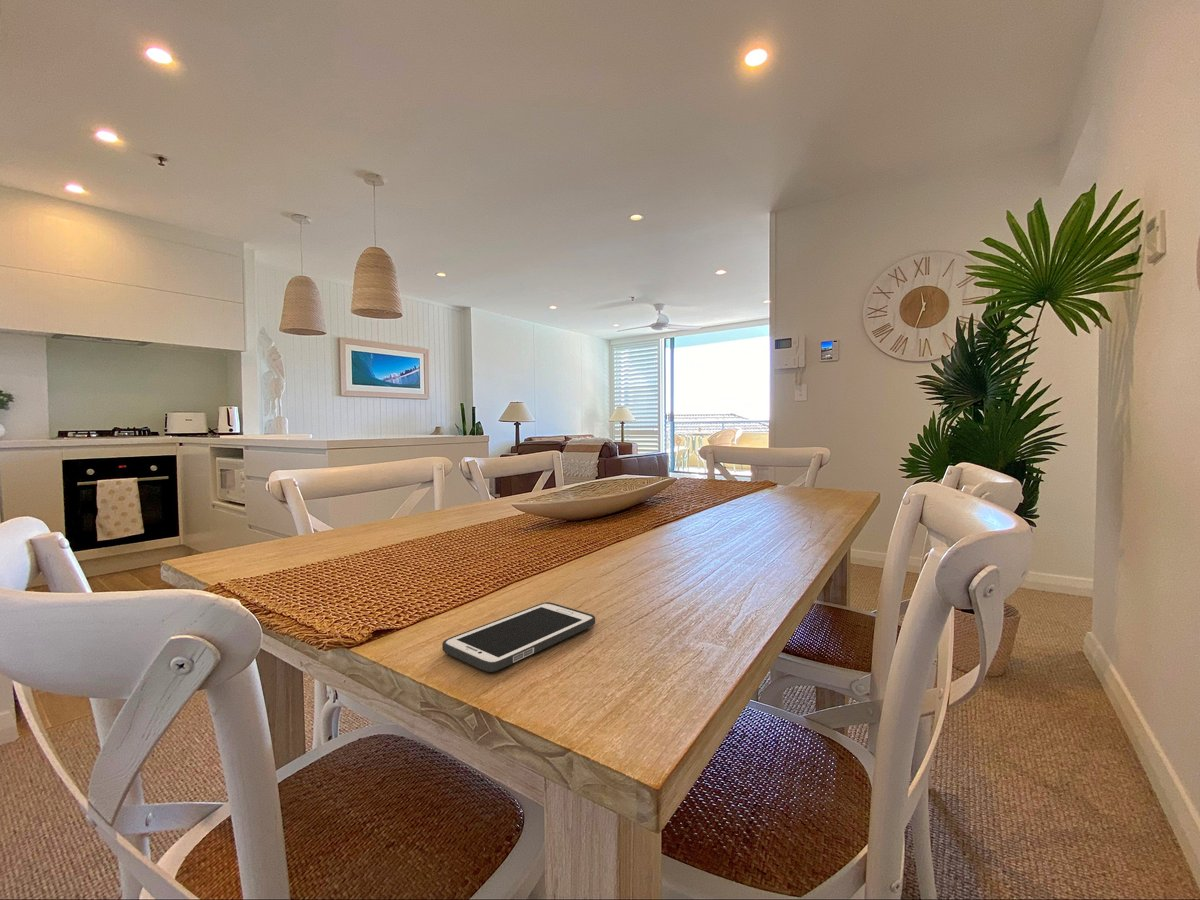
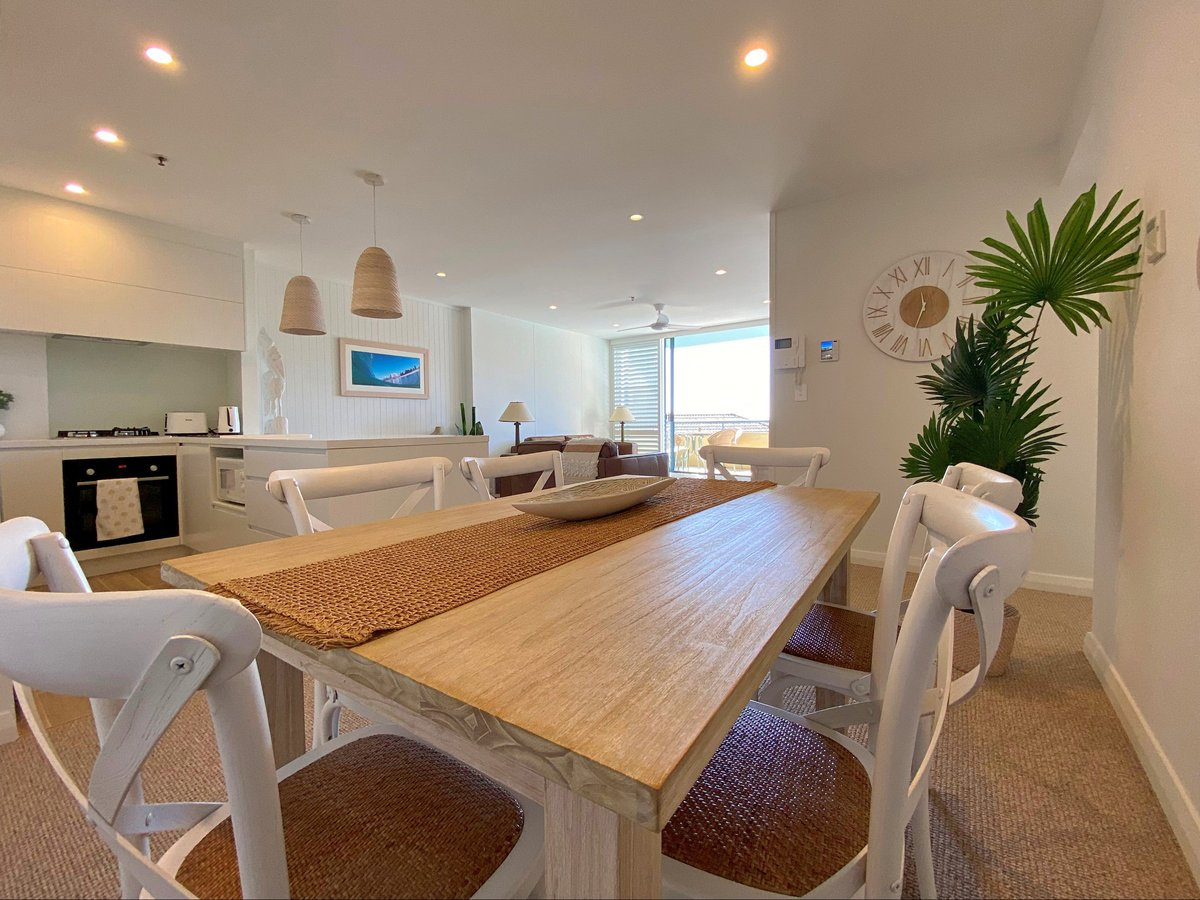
- cell phone [441,601,596,673]
